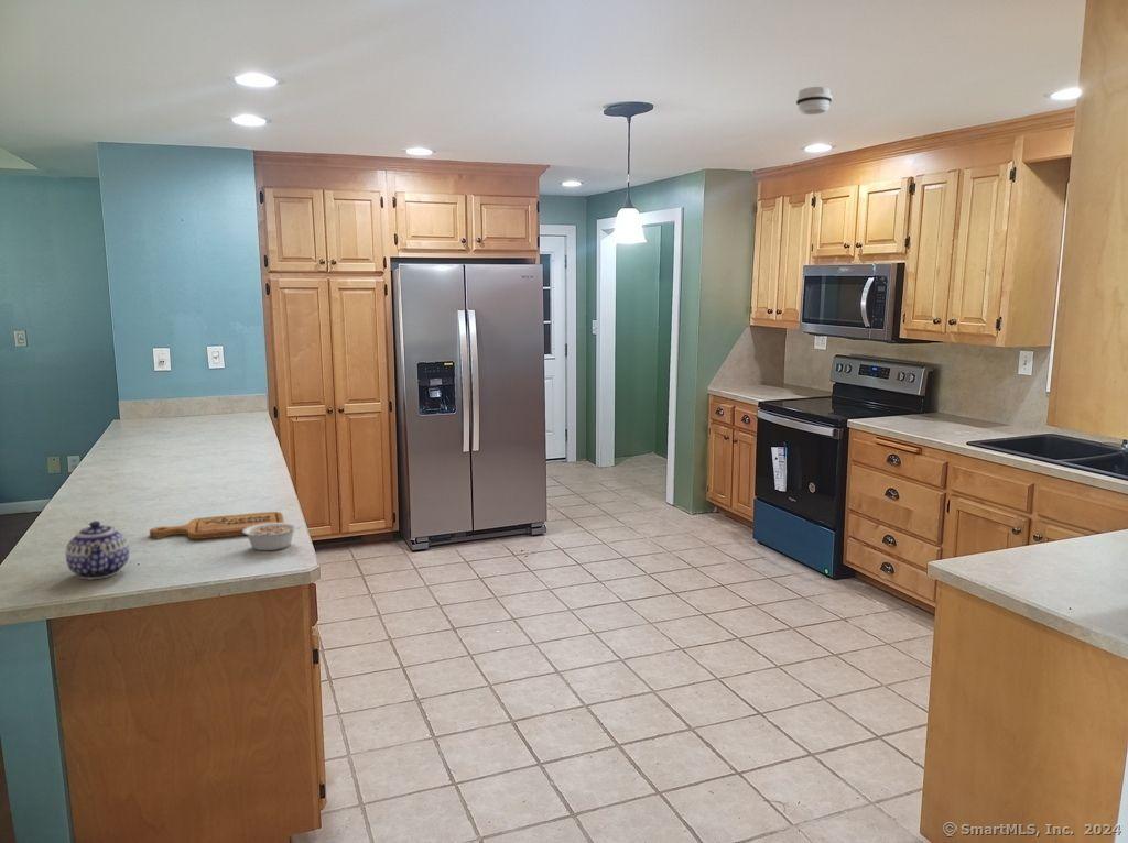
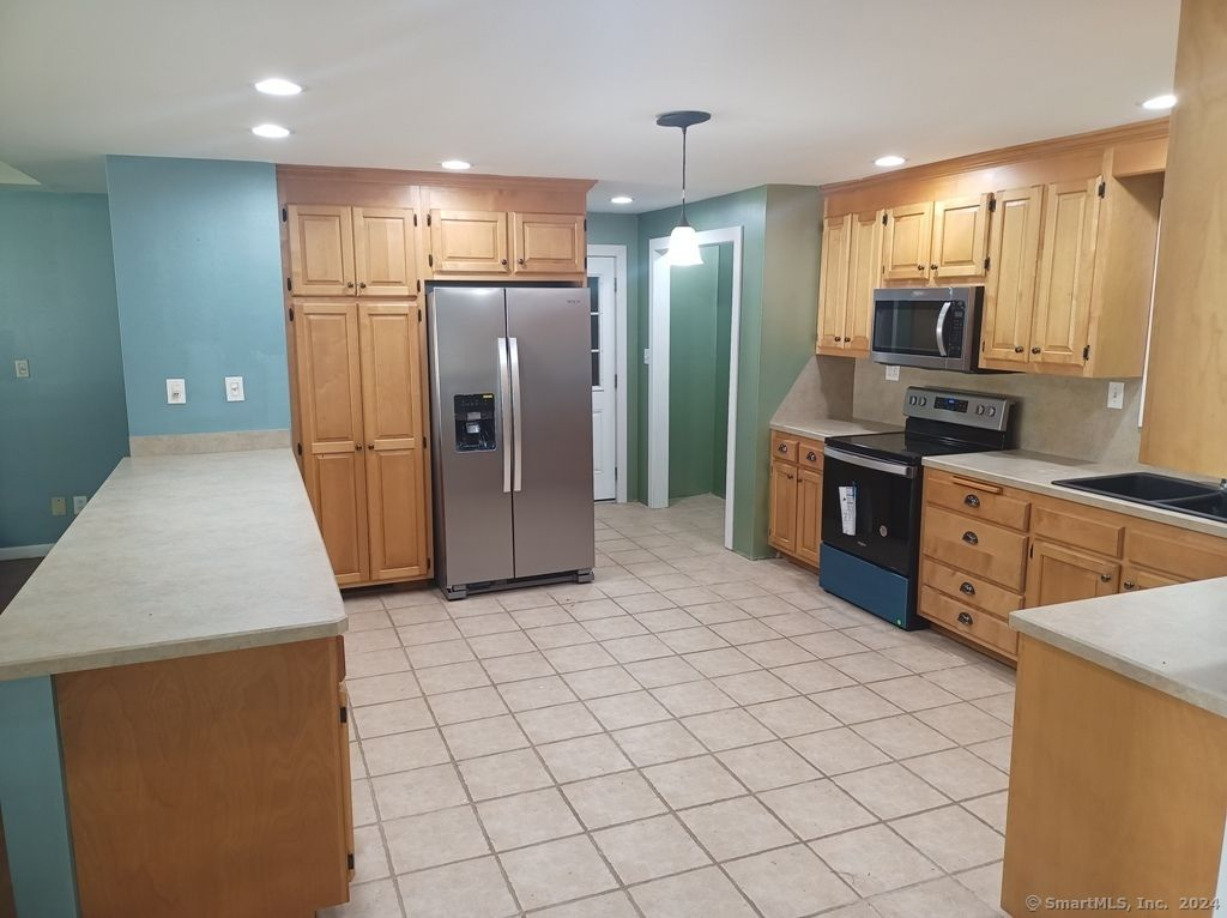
- cutting board [149,511,285,540]
- legume [242,522,303,551]
- teapot [65,519,130,580]
- smoke detector [795,86,833,116]
